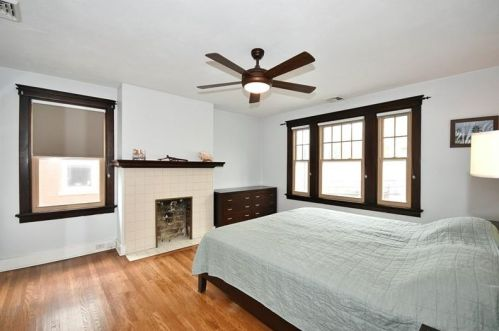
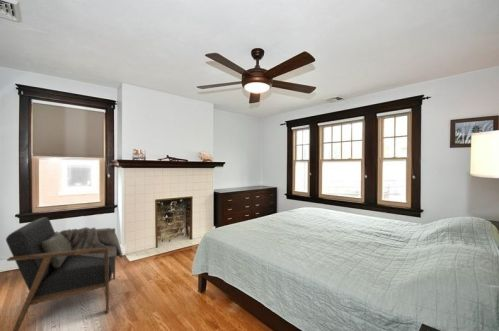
+ armchair [5,216,124,331]
